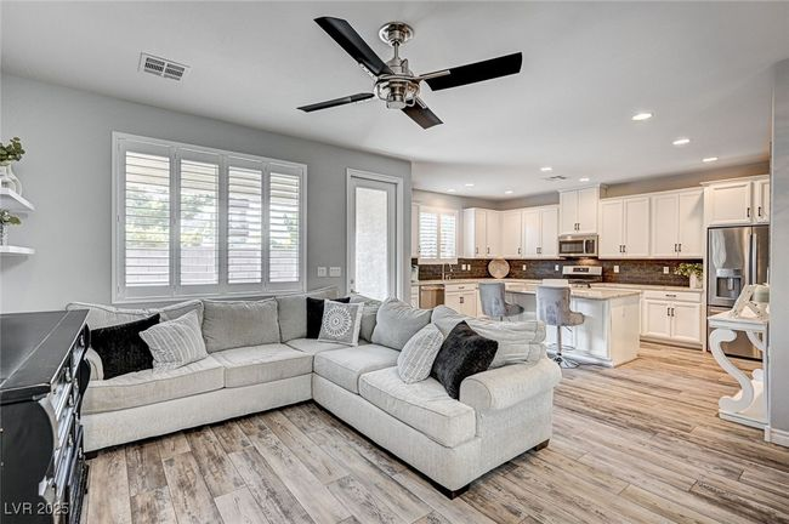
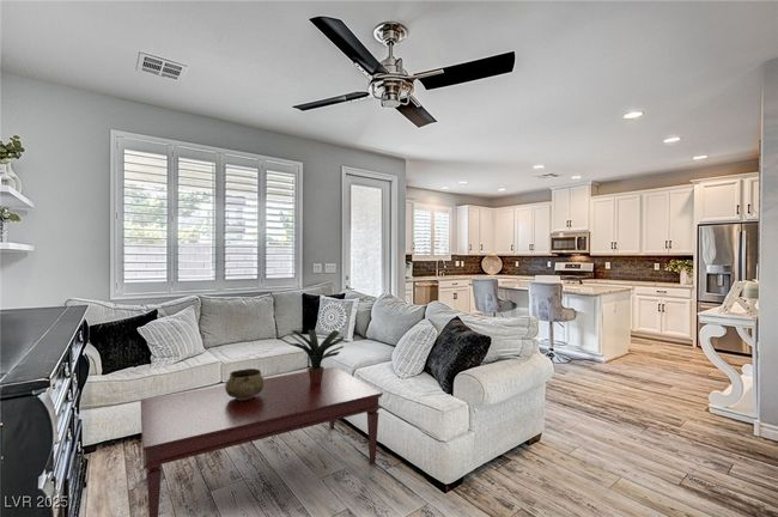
+ potted plant [288,326,345,384]
+ coffee table [140,366,384,517]
+ decorative bowl [224,367,265,400]
